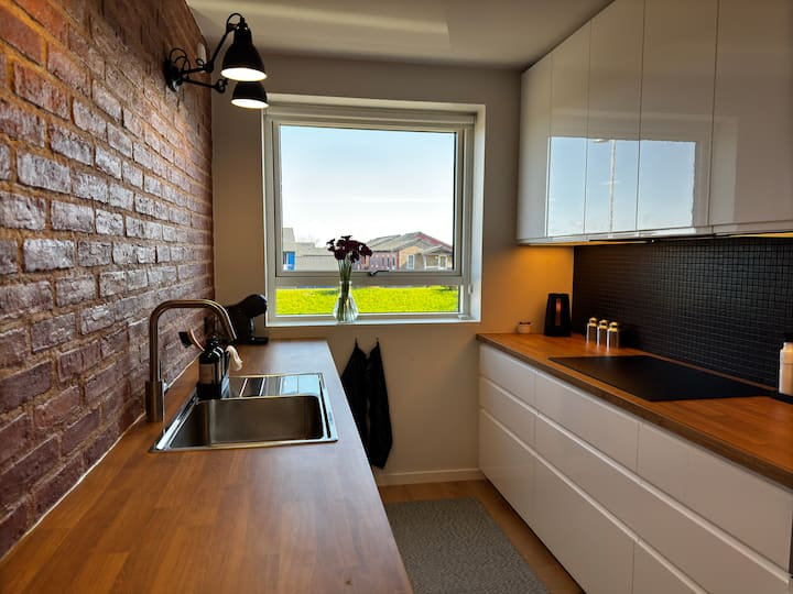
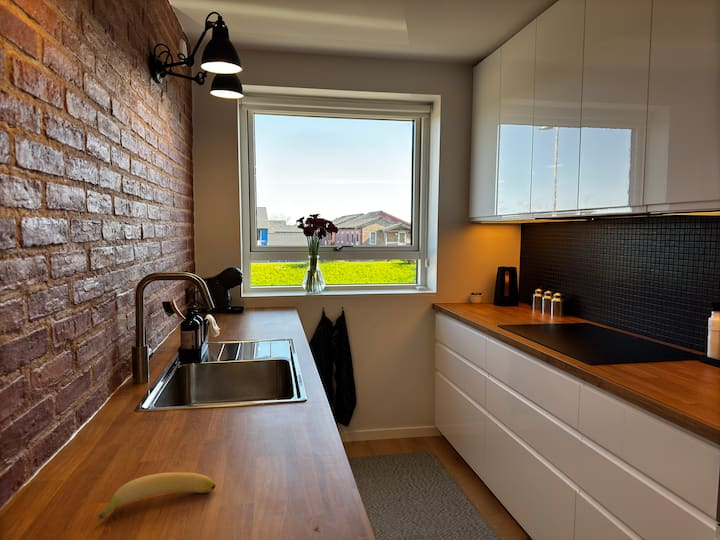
+ banana [97,471,217,522]
